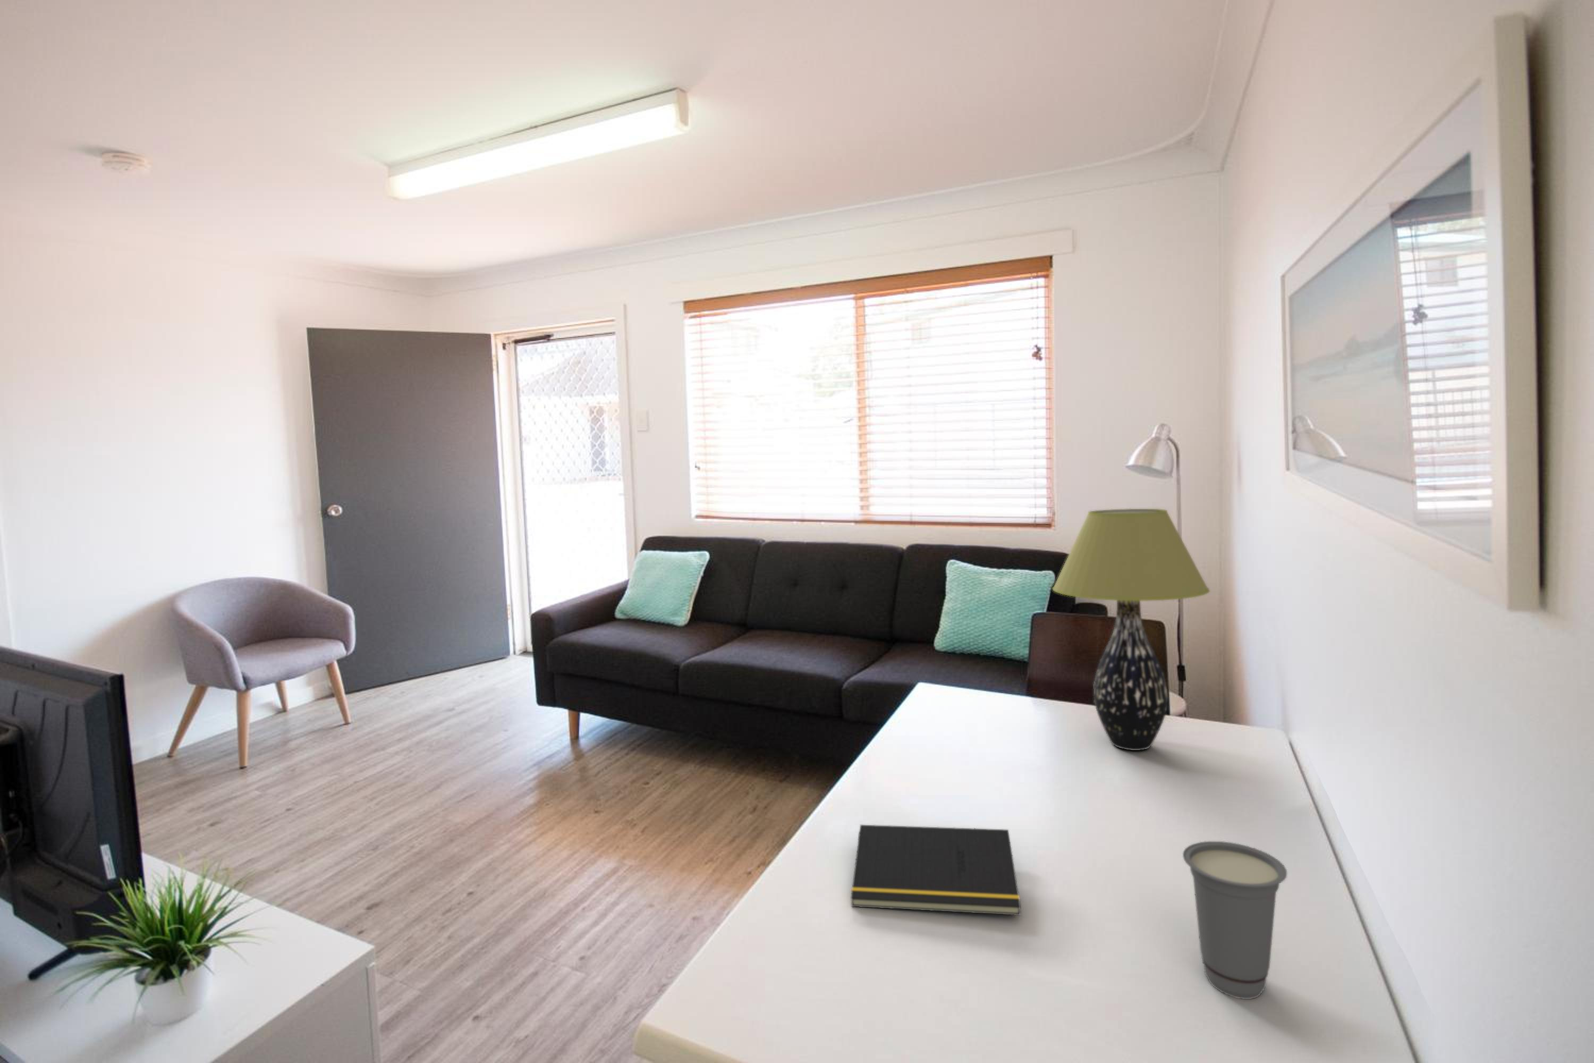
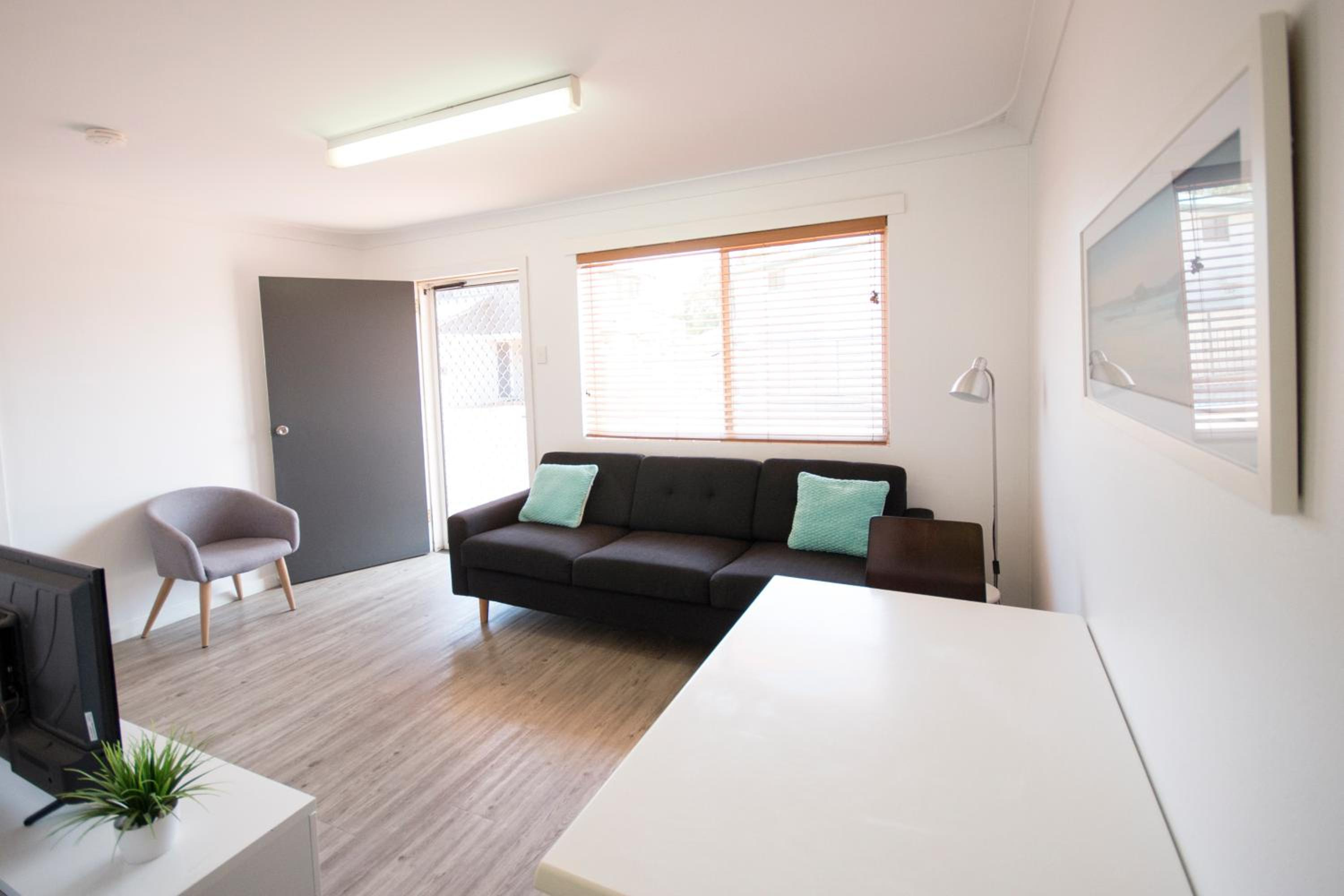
- notepad [850,825,1021,916]
- table lamp [1052,508,1211,751]
- cup [1182,841,1288,1000]
